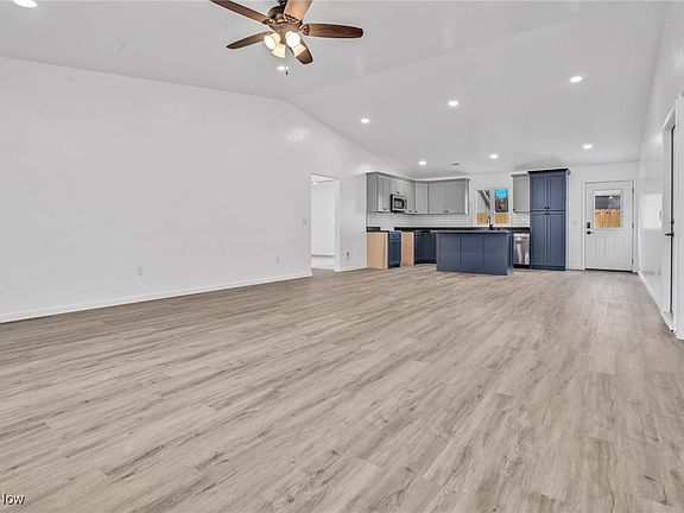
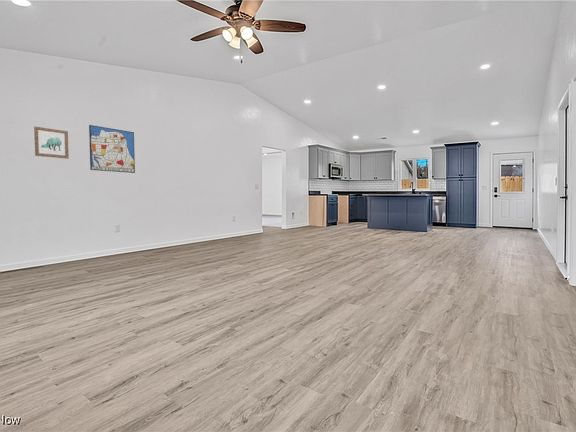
+ wall art [33,126,70,160]
+ wall art [88,124,136,174]
